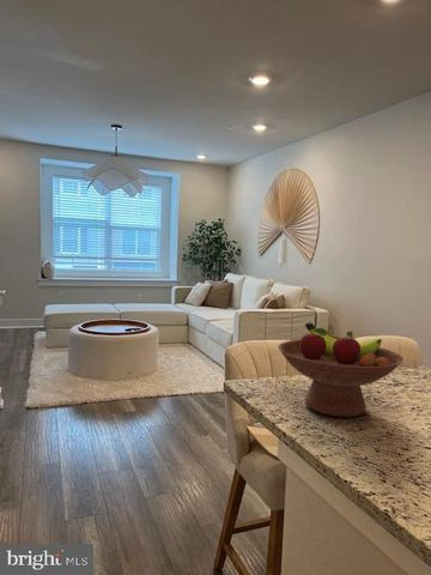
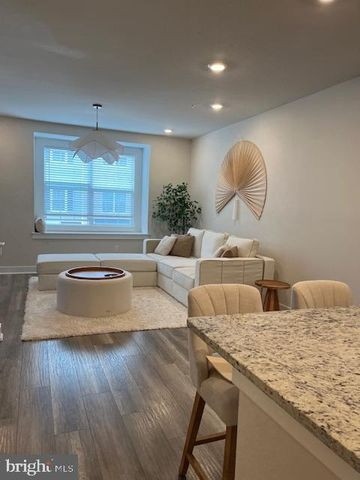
- fruit bowl [277,321,405,418]
